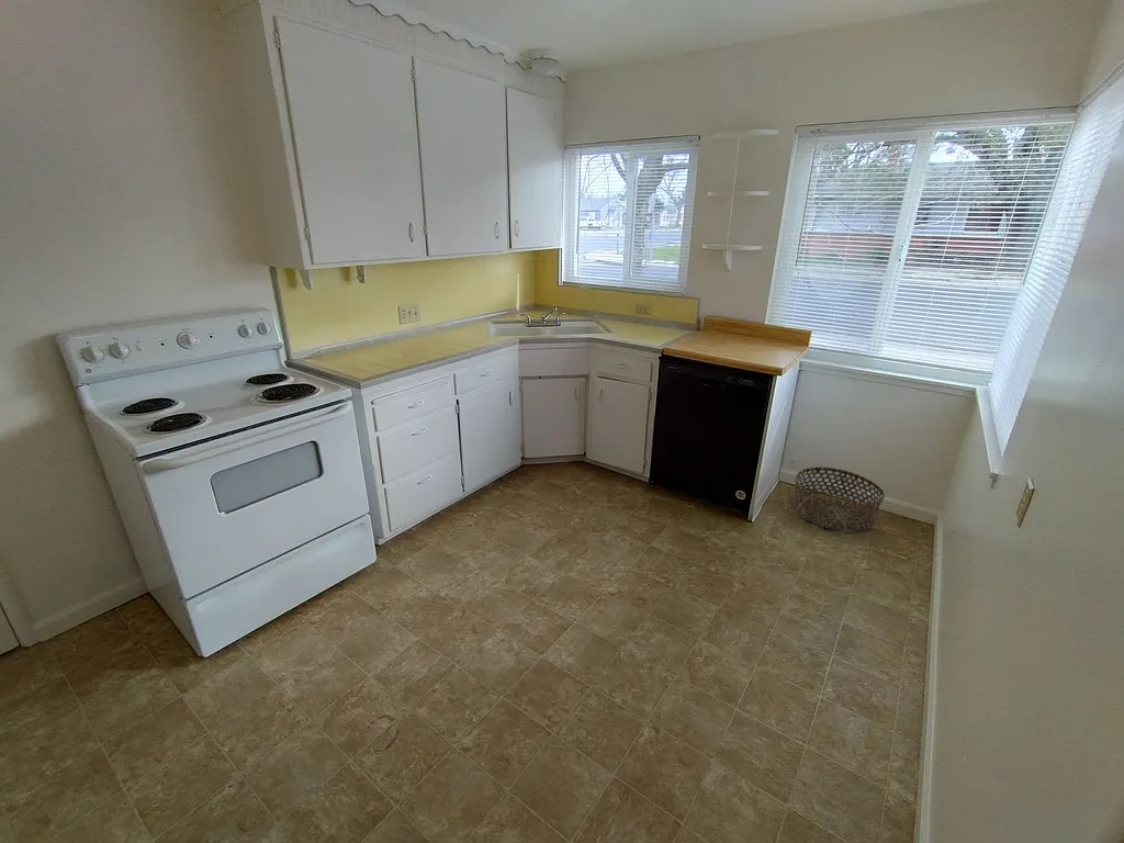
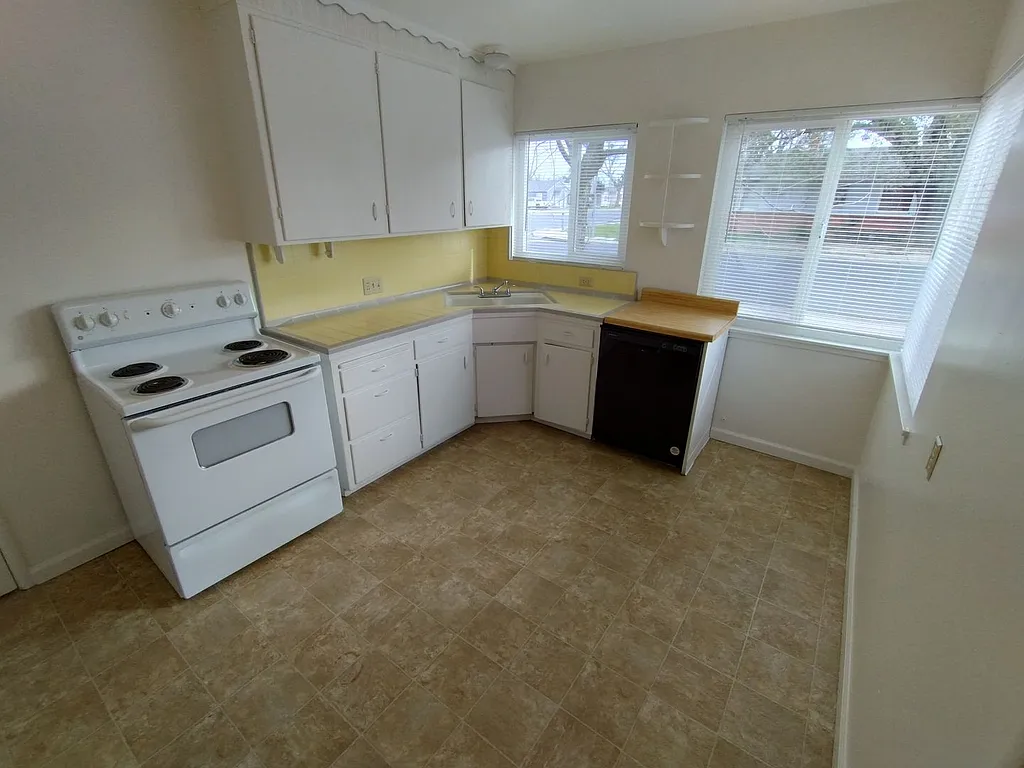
- basket [793,465,886,532]
